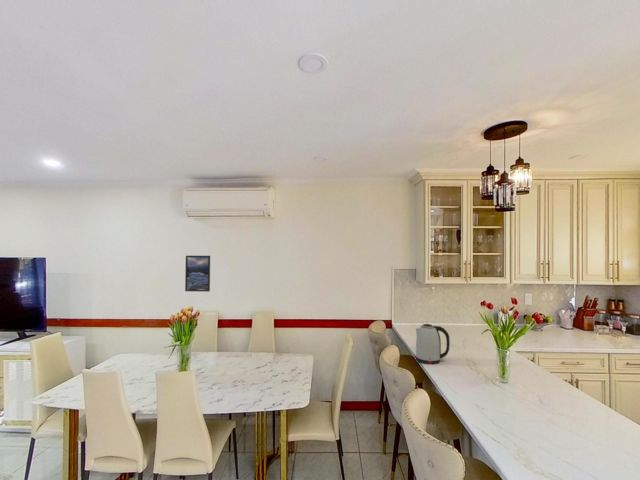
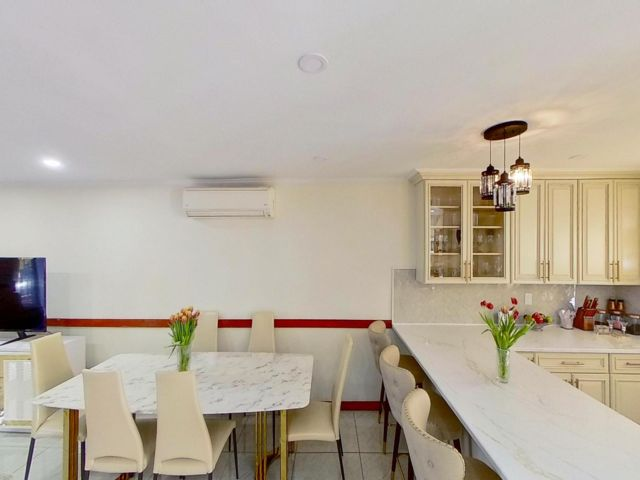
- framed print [184,255,211,293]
- kettle [415,323,451,365]
